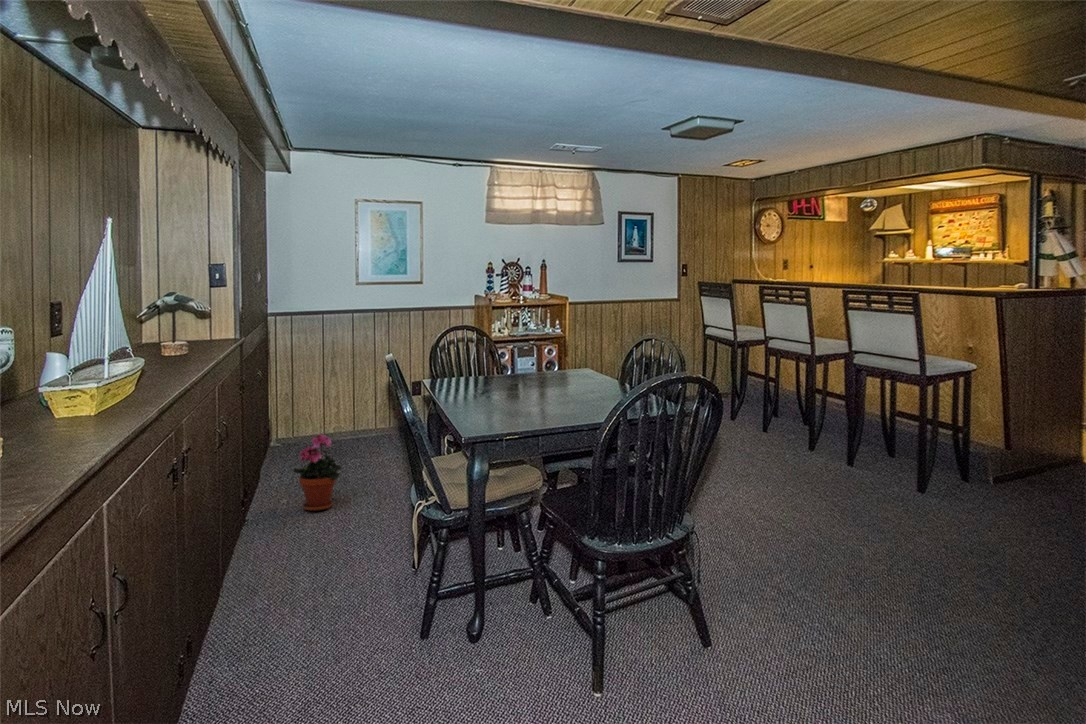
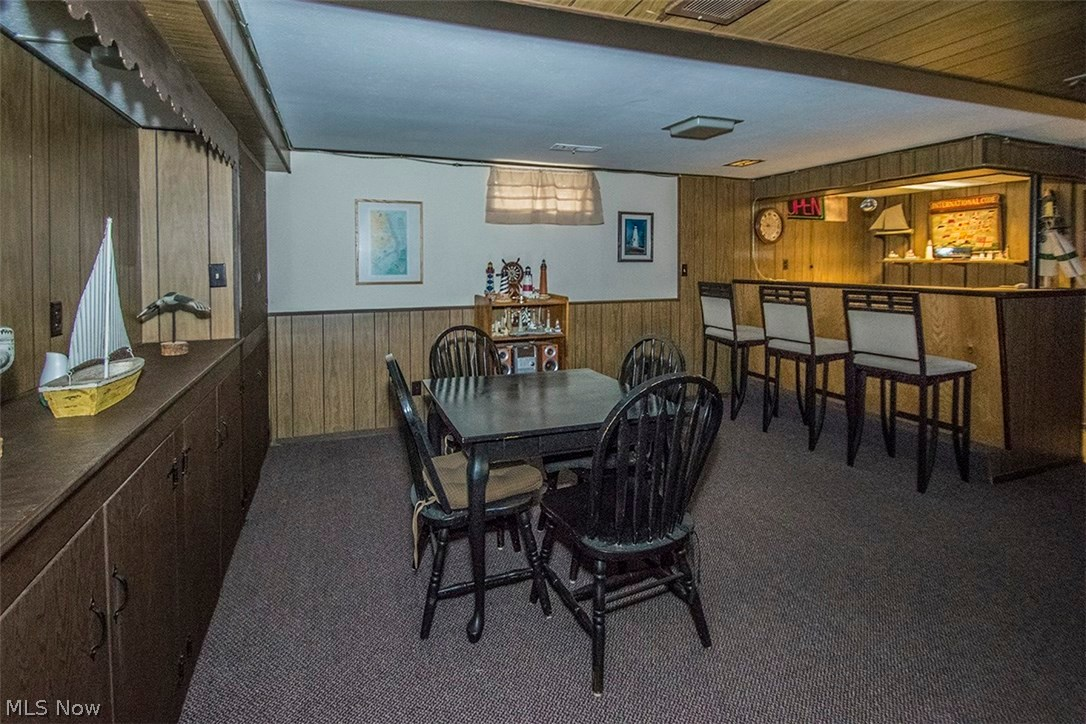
- potted plant [292,433,342,512]
